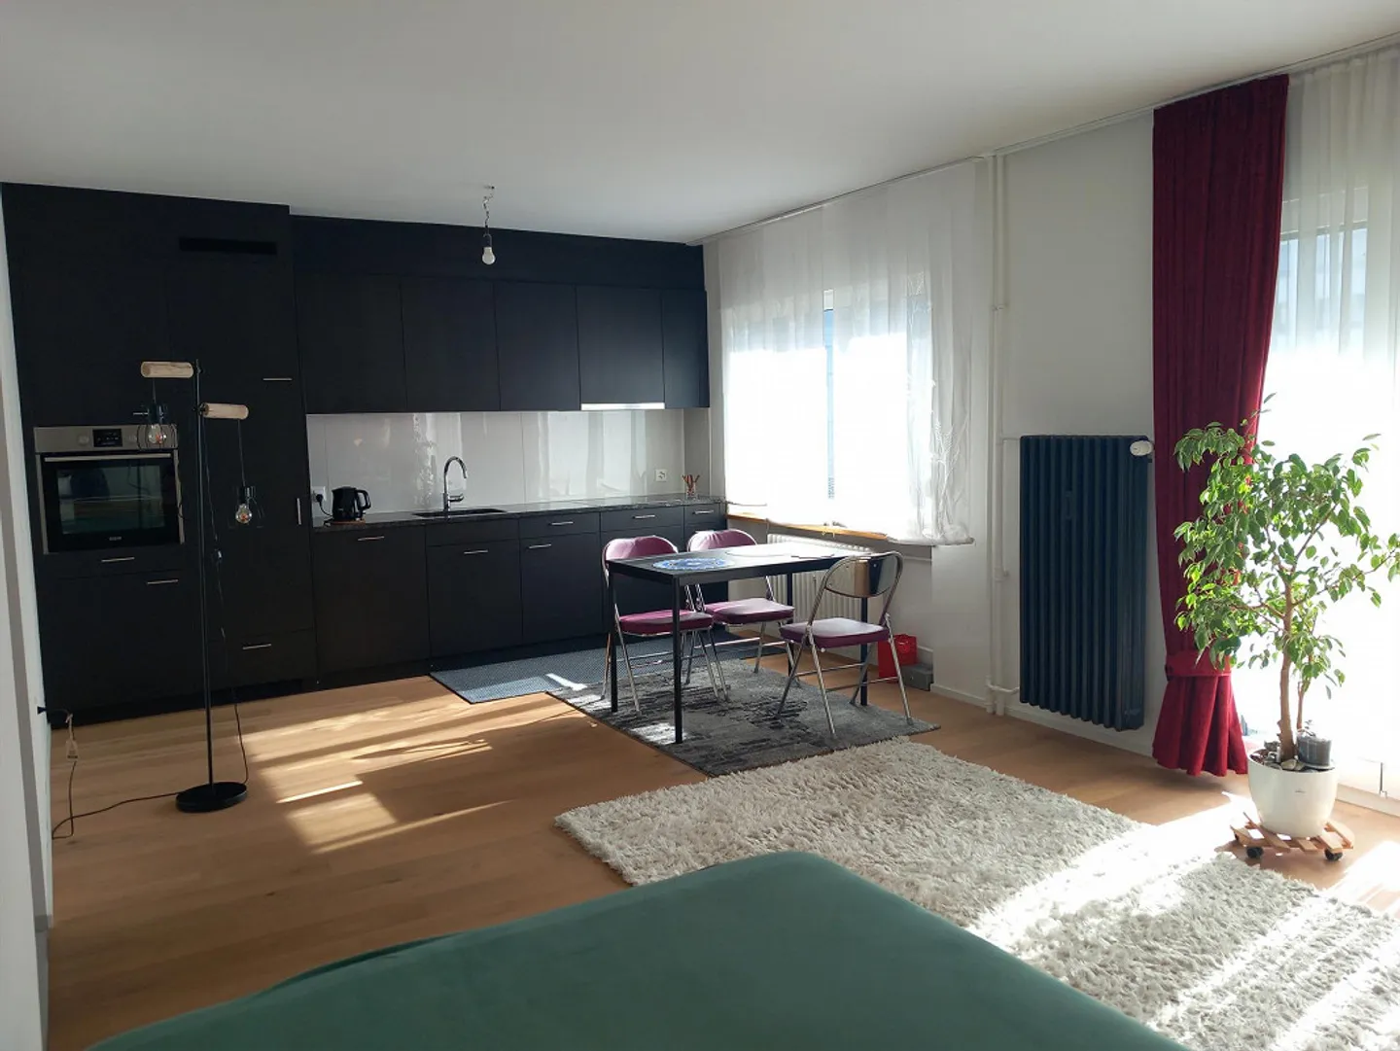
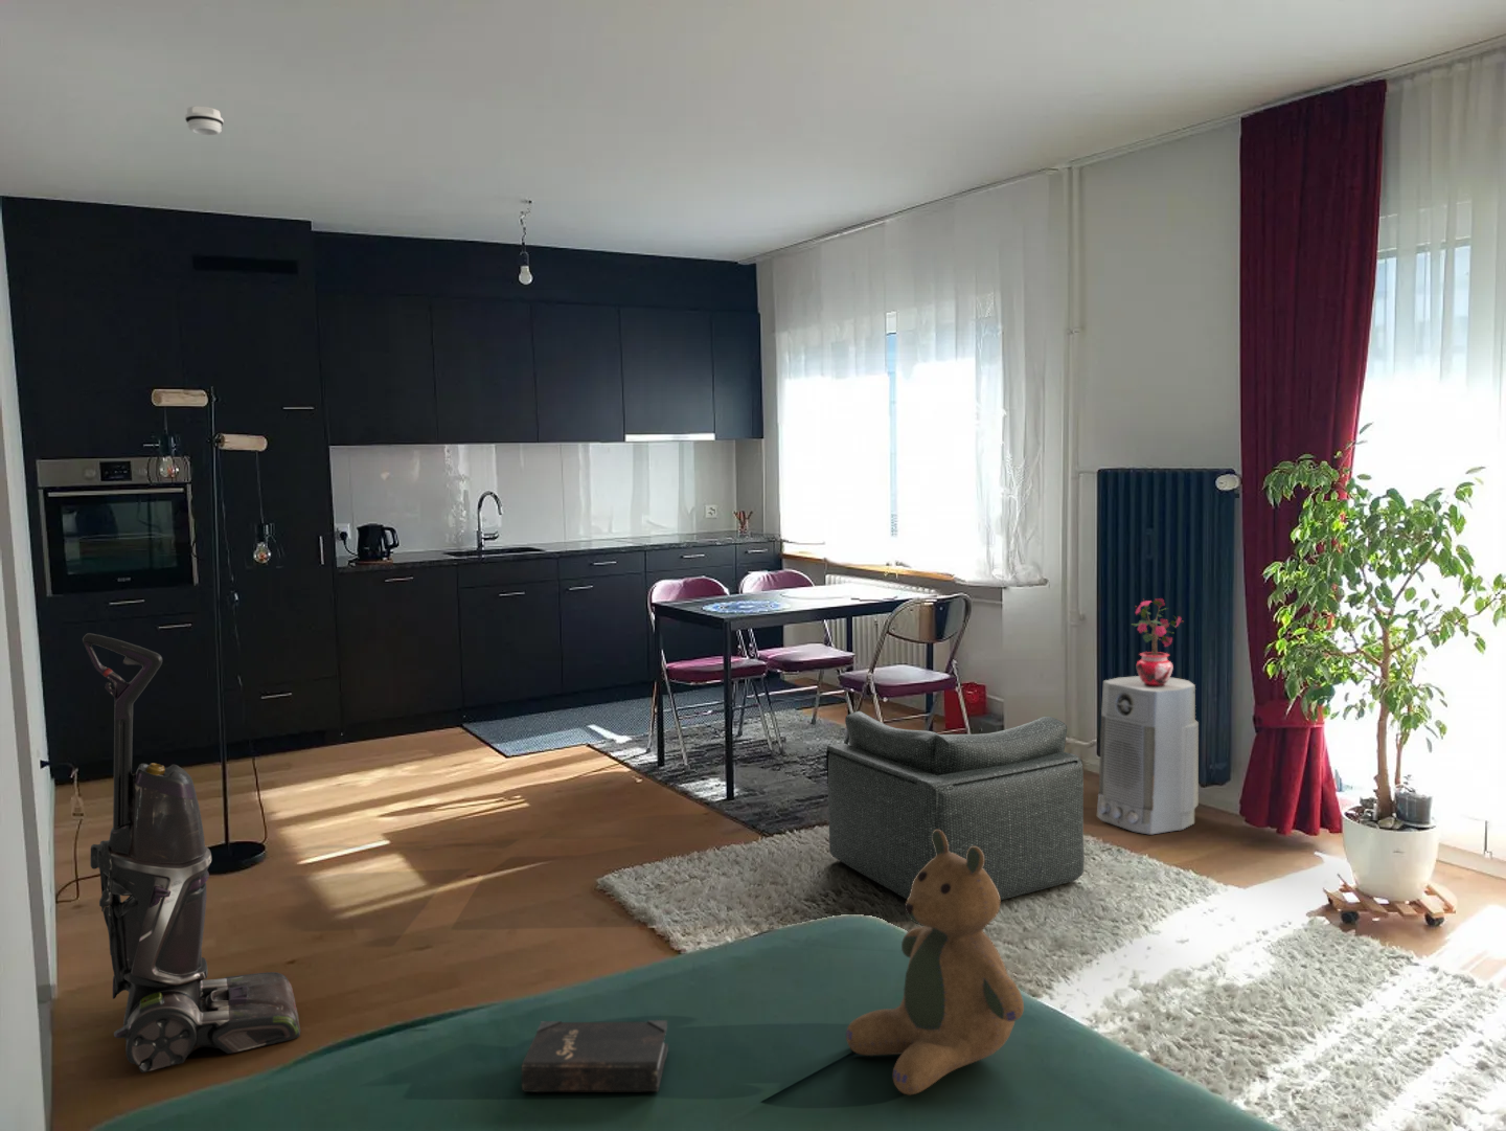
+ smoke detector [184,106,224,135]
+ potted plant [1132,598,1184,688]
+ teddy bear [844,829,1025,1097]
+ air purifier [1096,675,1200,836]
+ hardback book [521,1019,670,1093]
+ armchair [825,710,1086,901]
+ vacuum cleaner [82,632,302,1074]
